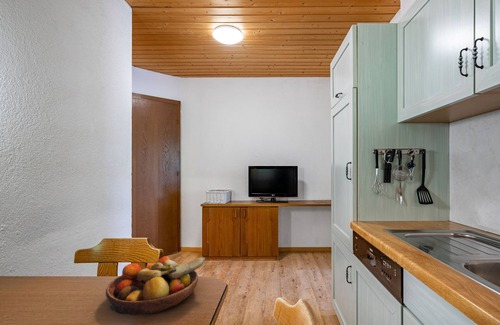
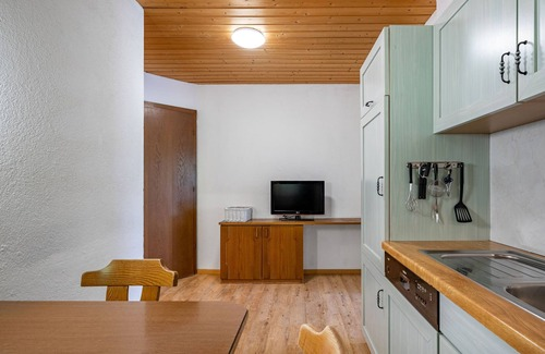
- fruit bowl [105,256,206,316]
